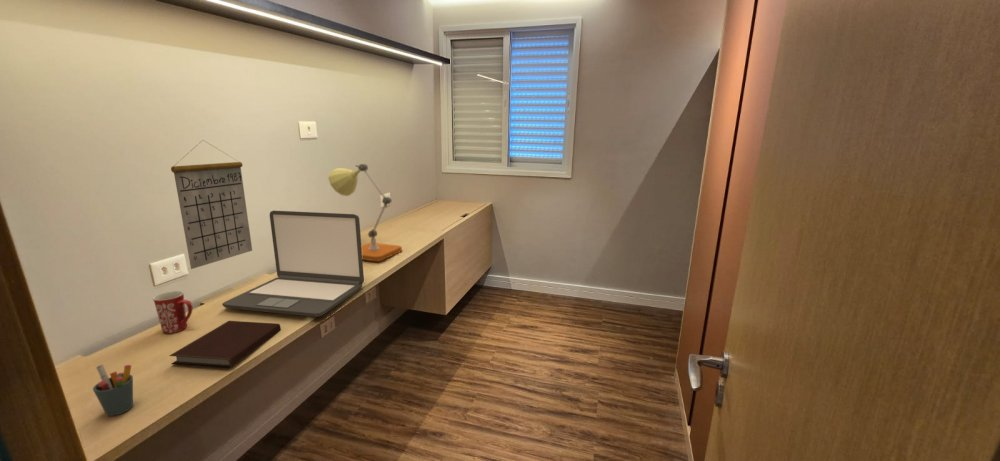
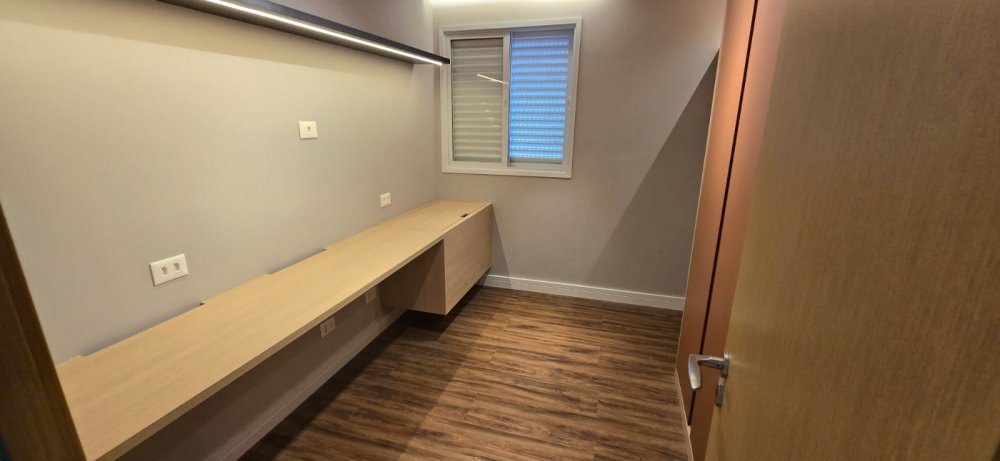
- pen holder [92,363,134,417]
- desk lamp [328,163,403,262]
- laptop [221,210,365,318]
- notebook [169,320,282,369]
- calendar [170,139,253,270]
- mug [151,290,193,334]
